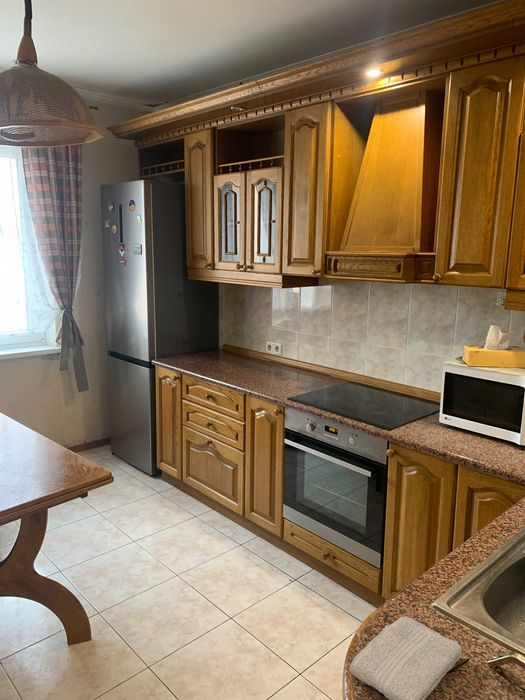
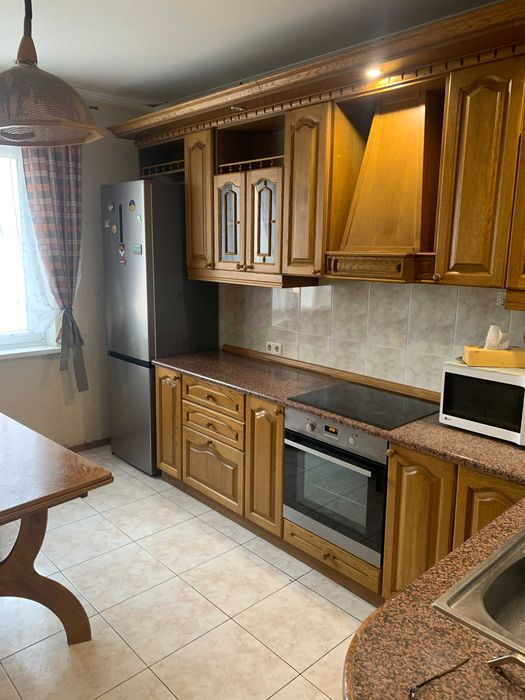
- washcloth [348,616,463,700]
